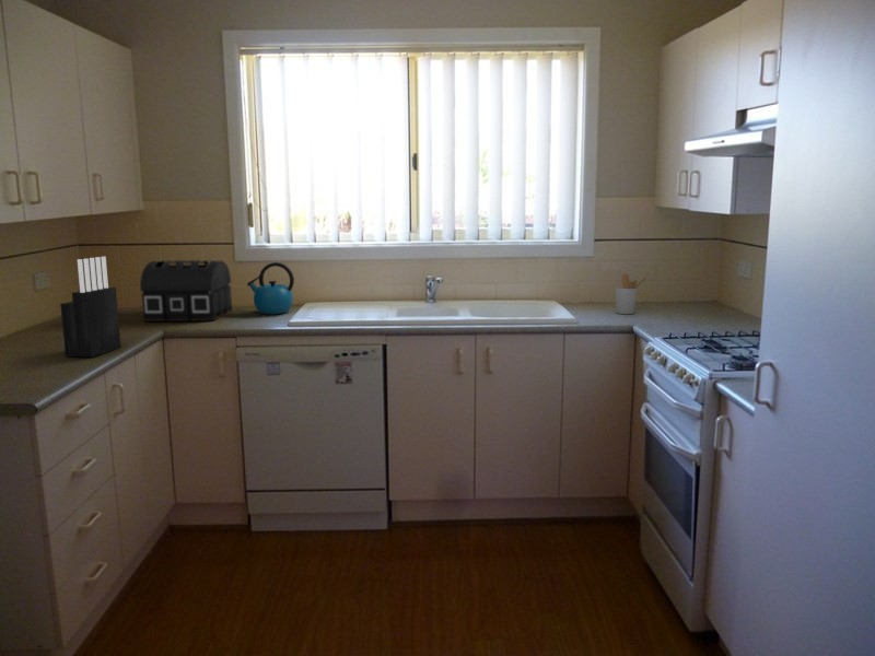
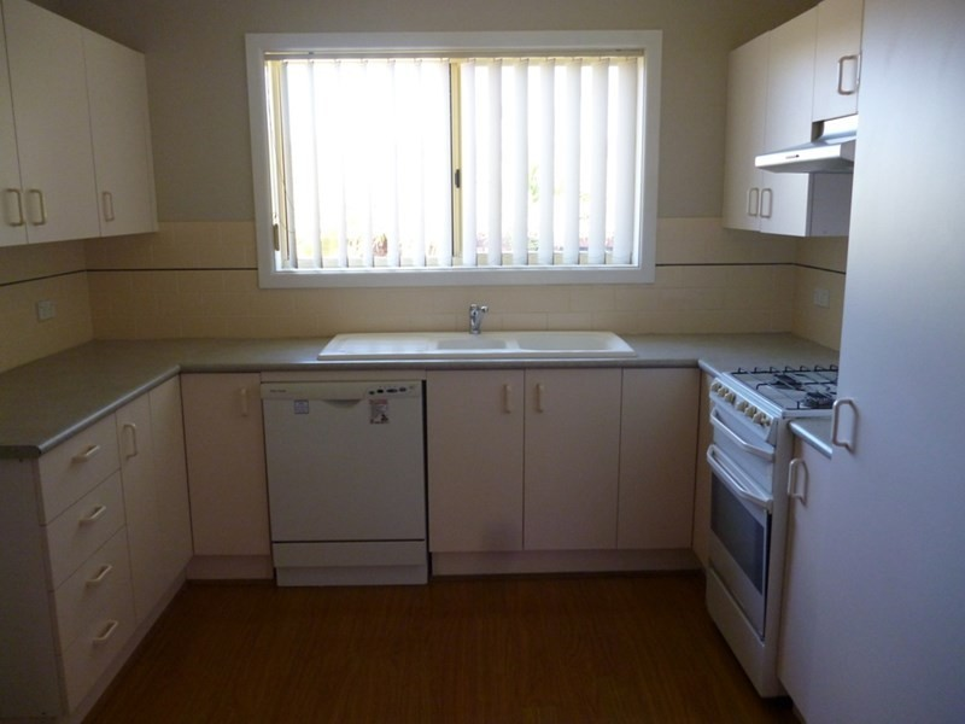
- utensil holder [615,273,648,315]
- knife block [59,256,121,359]
- treasure chest [139,259,233,323]
- kettle [246,261,295,315]
